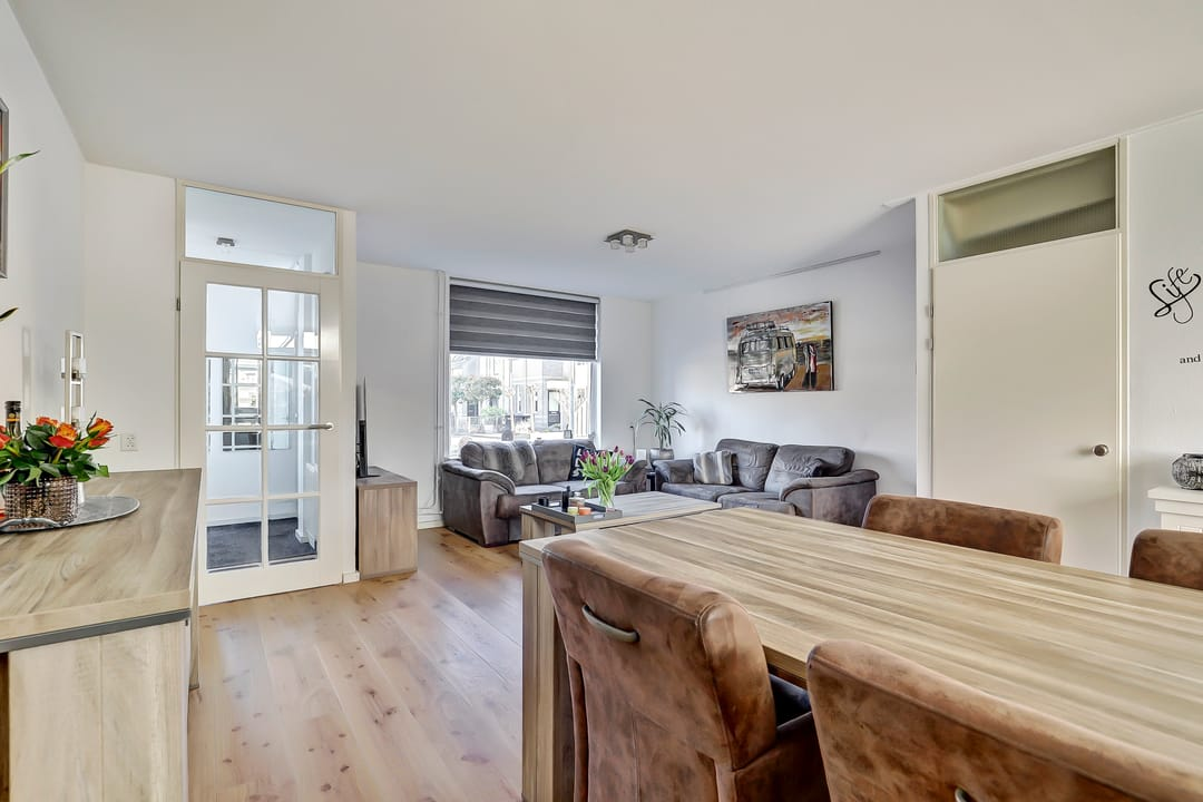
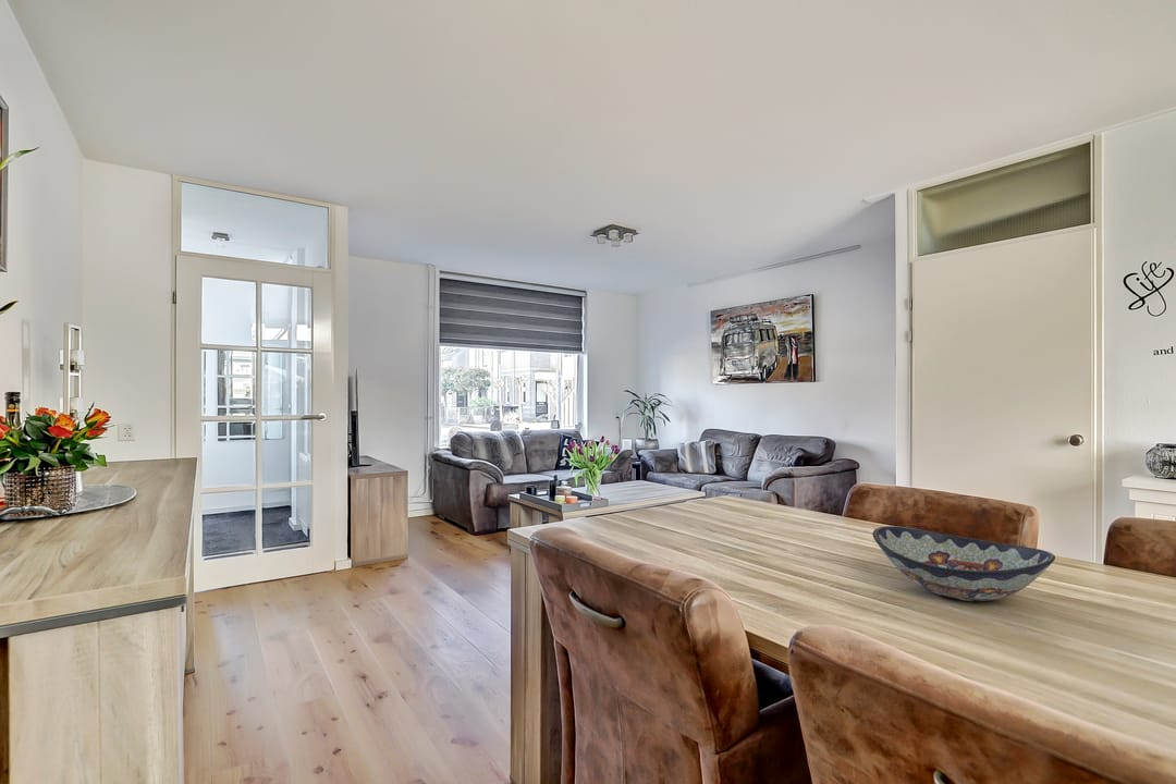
+ decorative bowl [872,525,1056,602]
